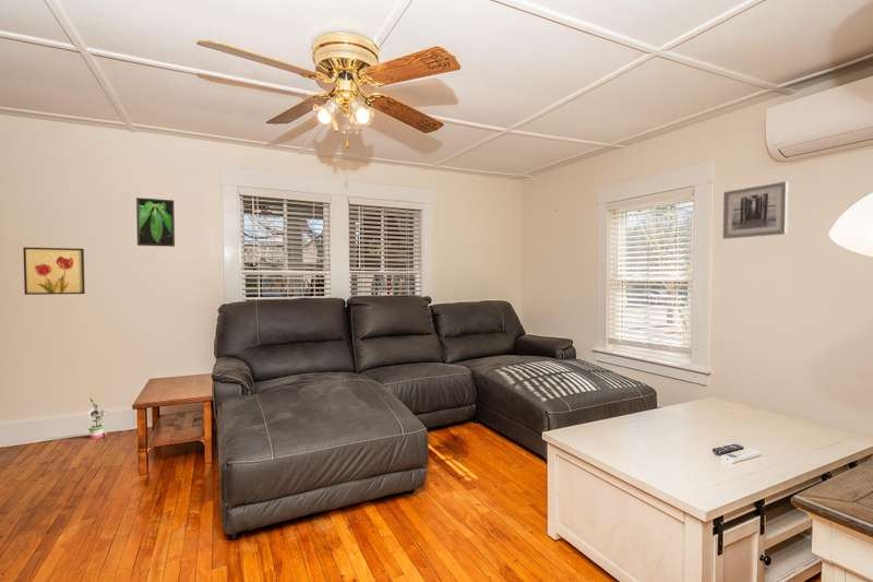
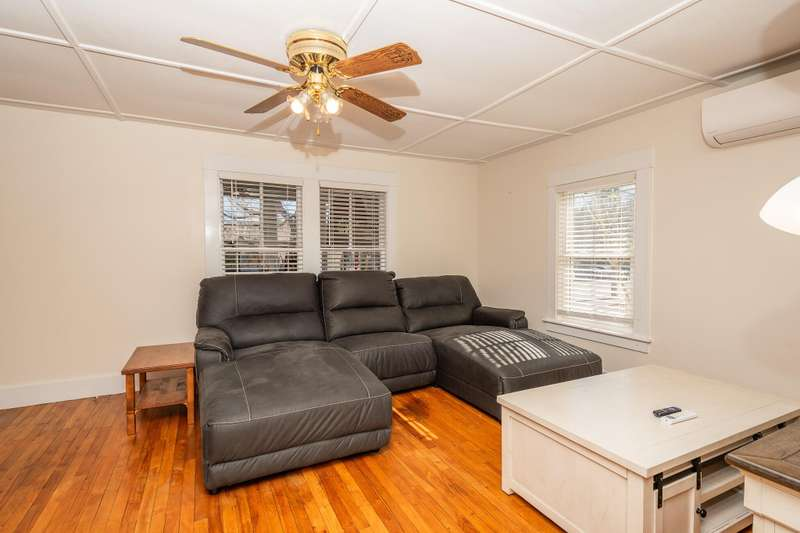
- wall art [22,246,86,296]
- potted plant [86,397,110,440]
- wall art [721,180,789,240]
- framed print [135,197,176,248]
